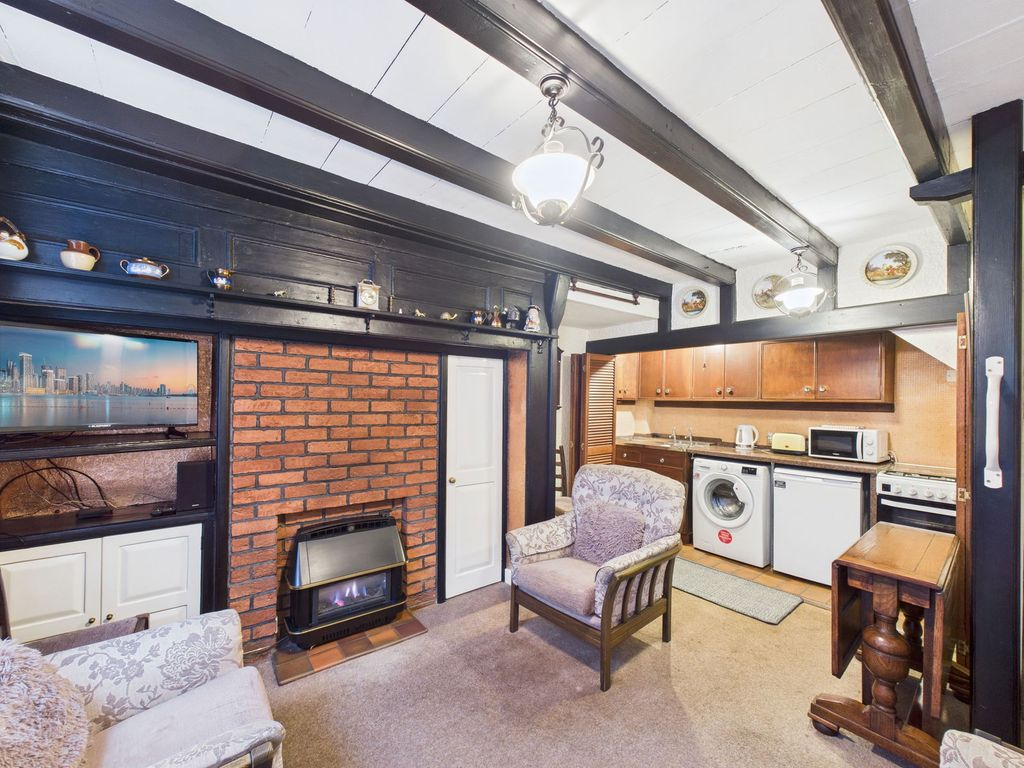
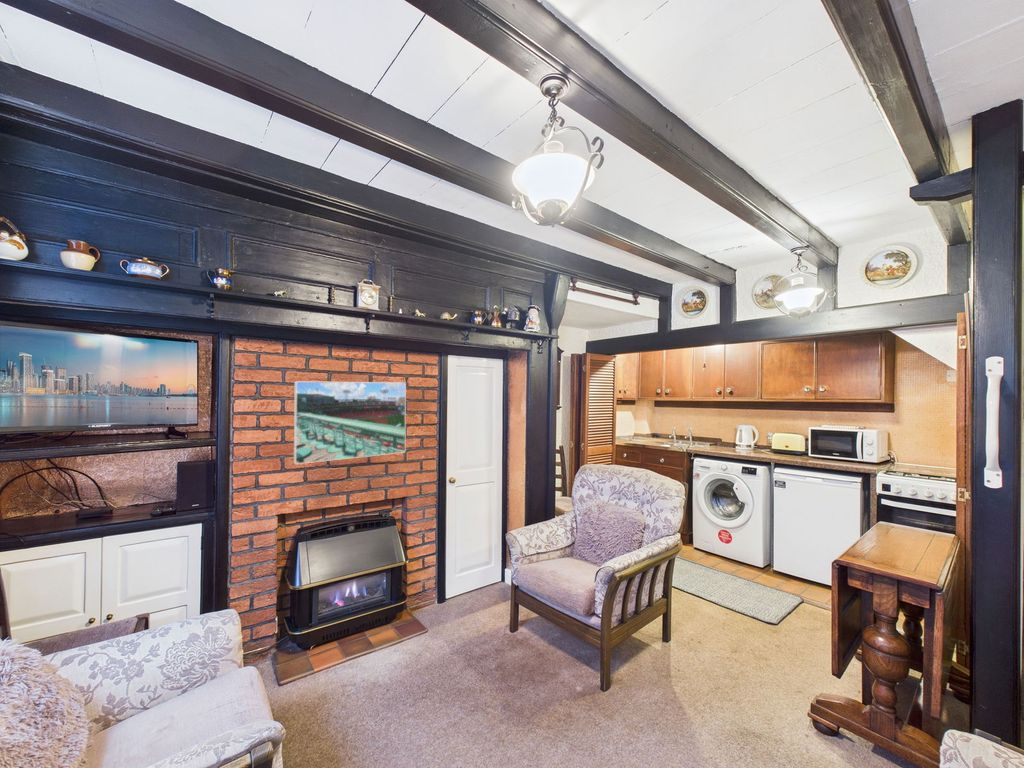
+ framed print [293,380,407,465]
